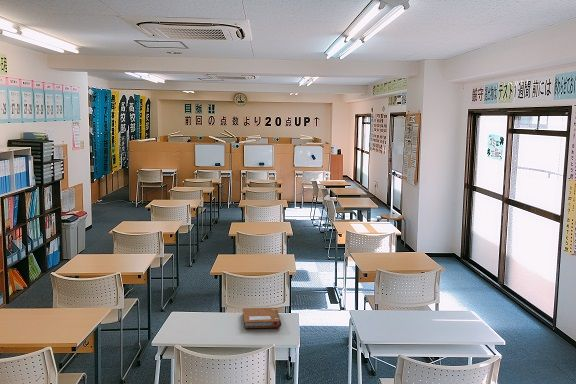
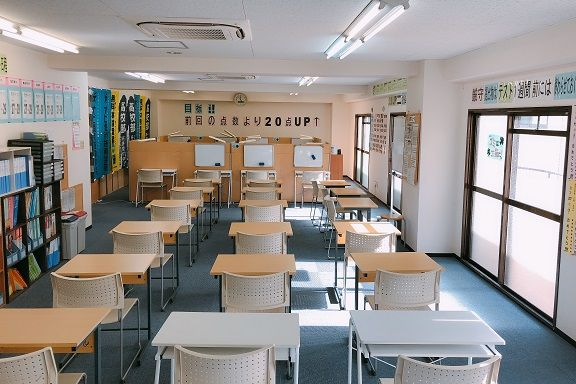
- notebook [242,307,282,329]
